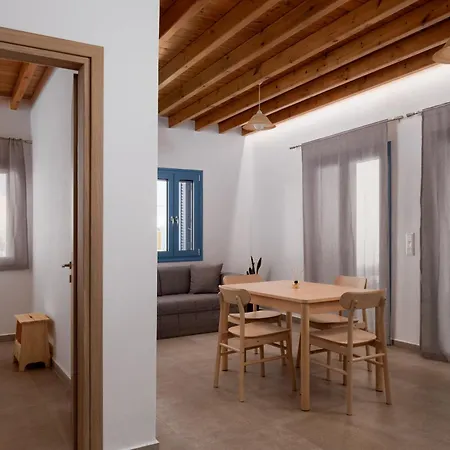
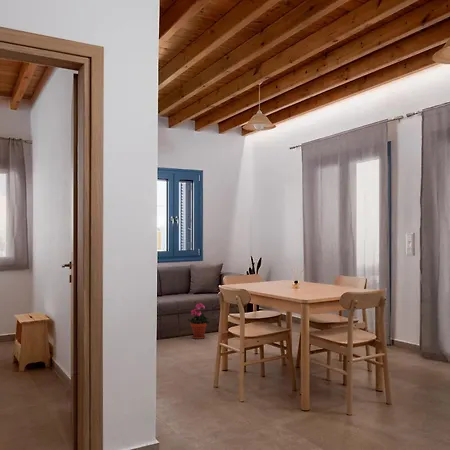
+ potted plant [187,302,211,340]
